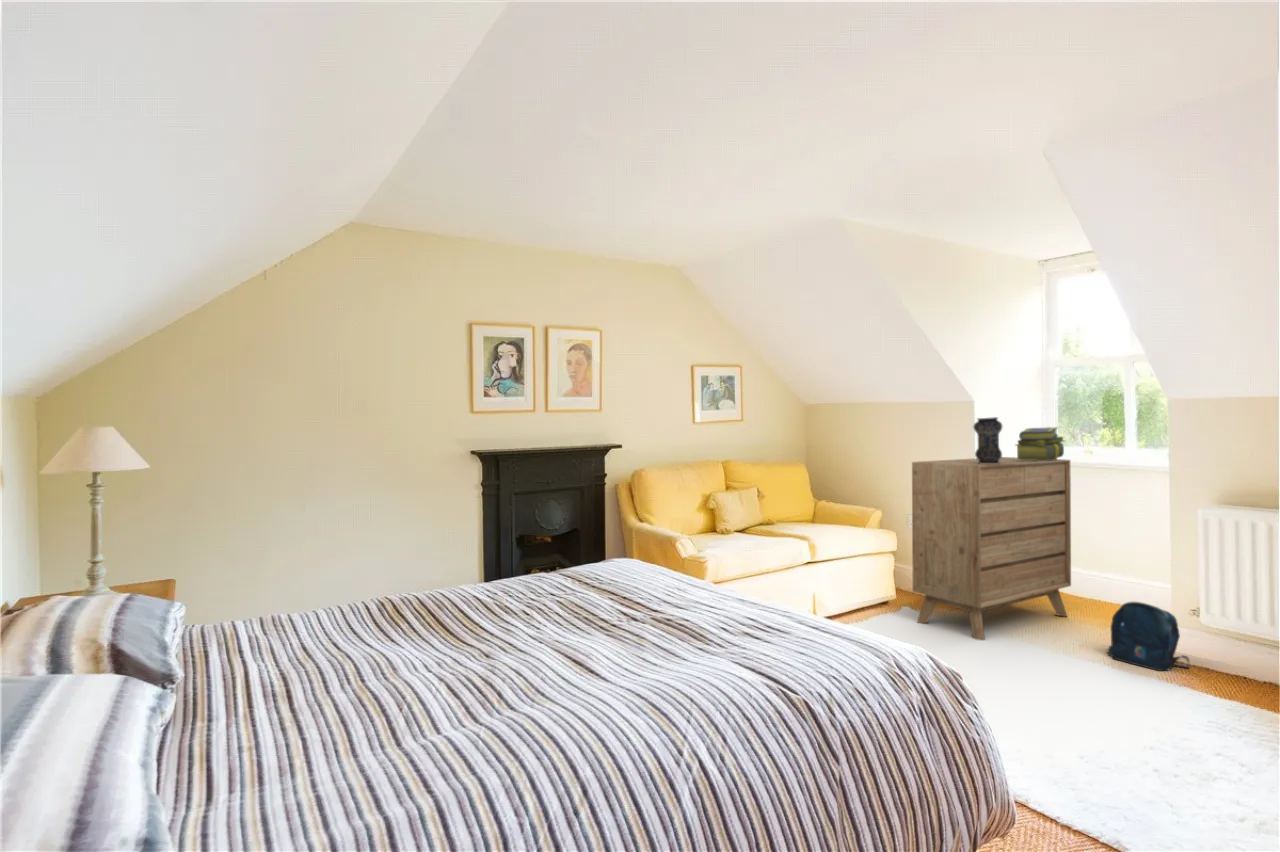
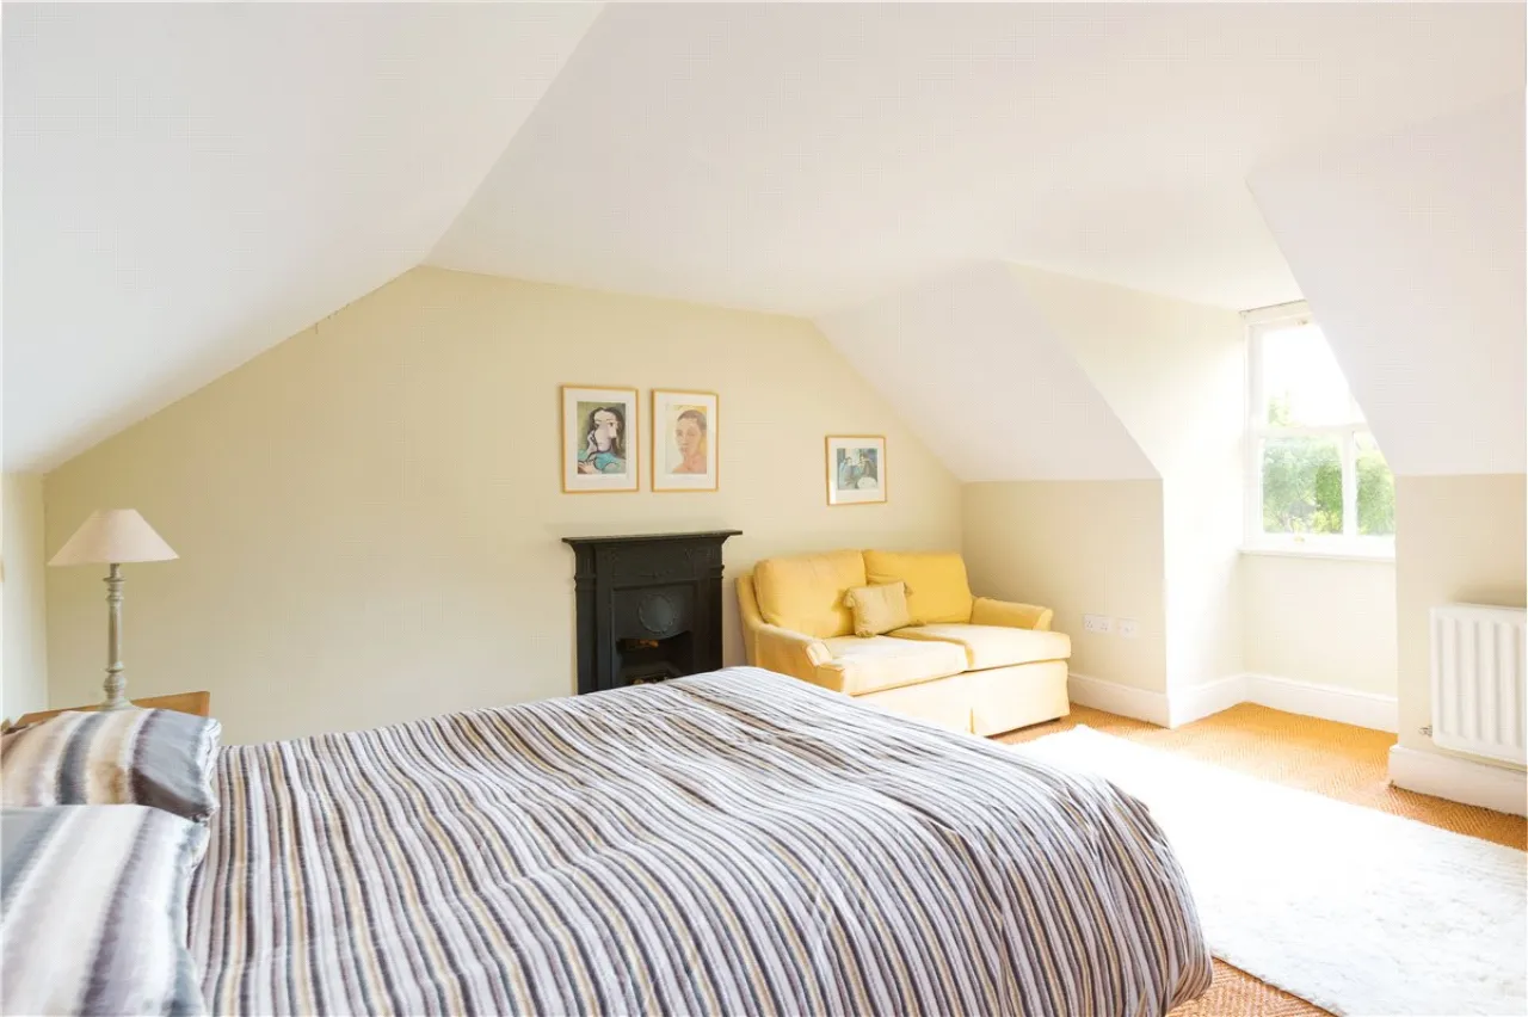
- dresser [911,456,1072,641]
- stack of books [1014,426,1066,461]
- vase [972,416,1003,464]
- backpack [1106,601,1191,672]
